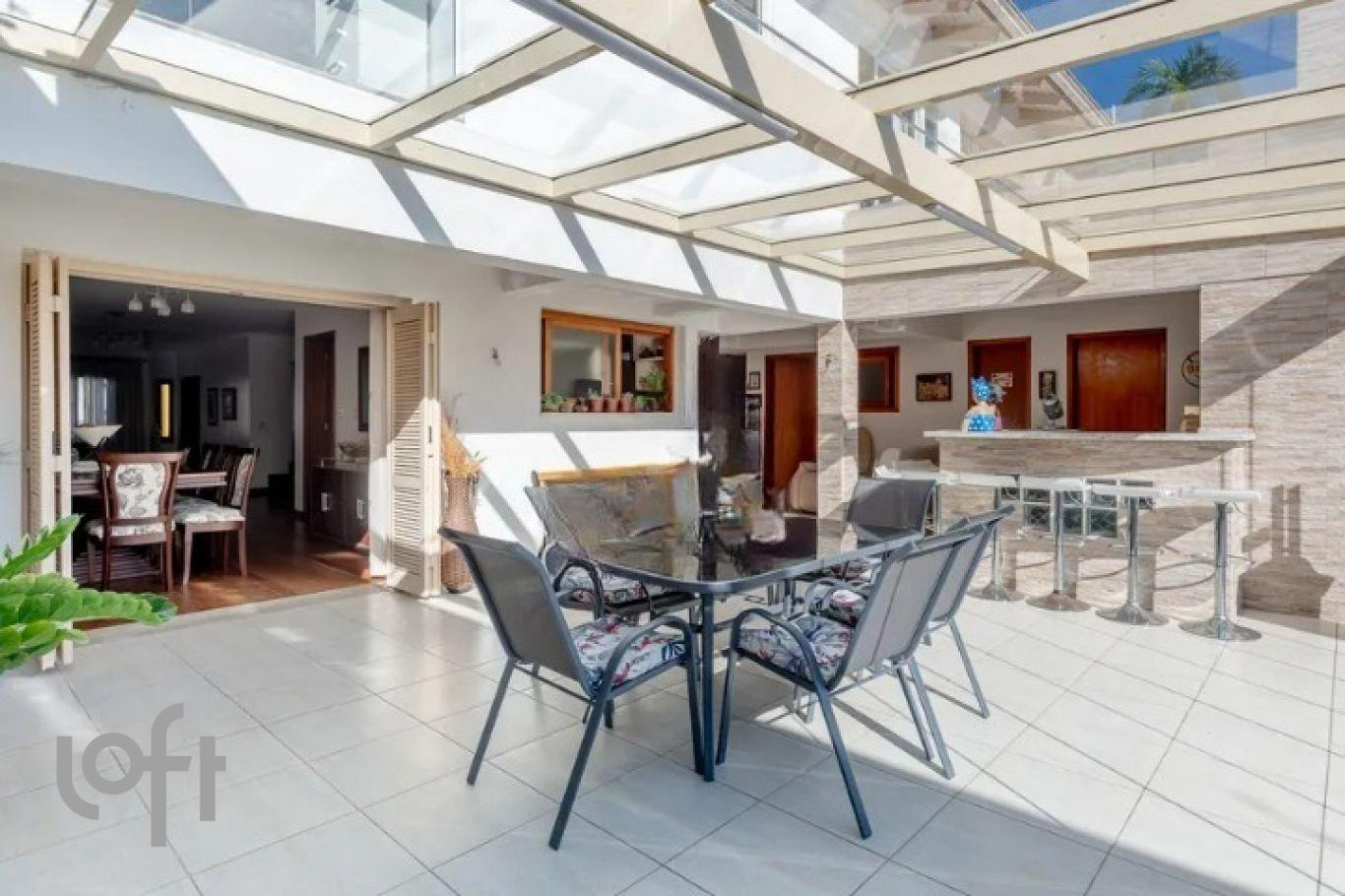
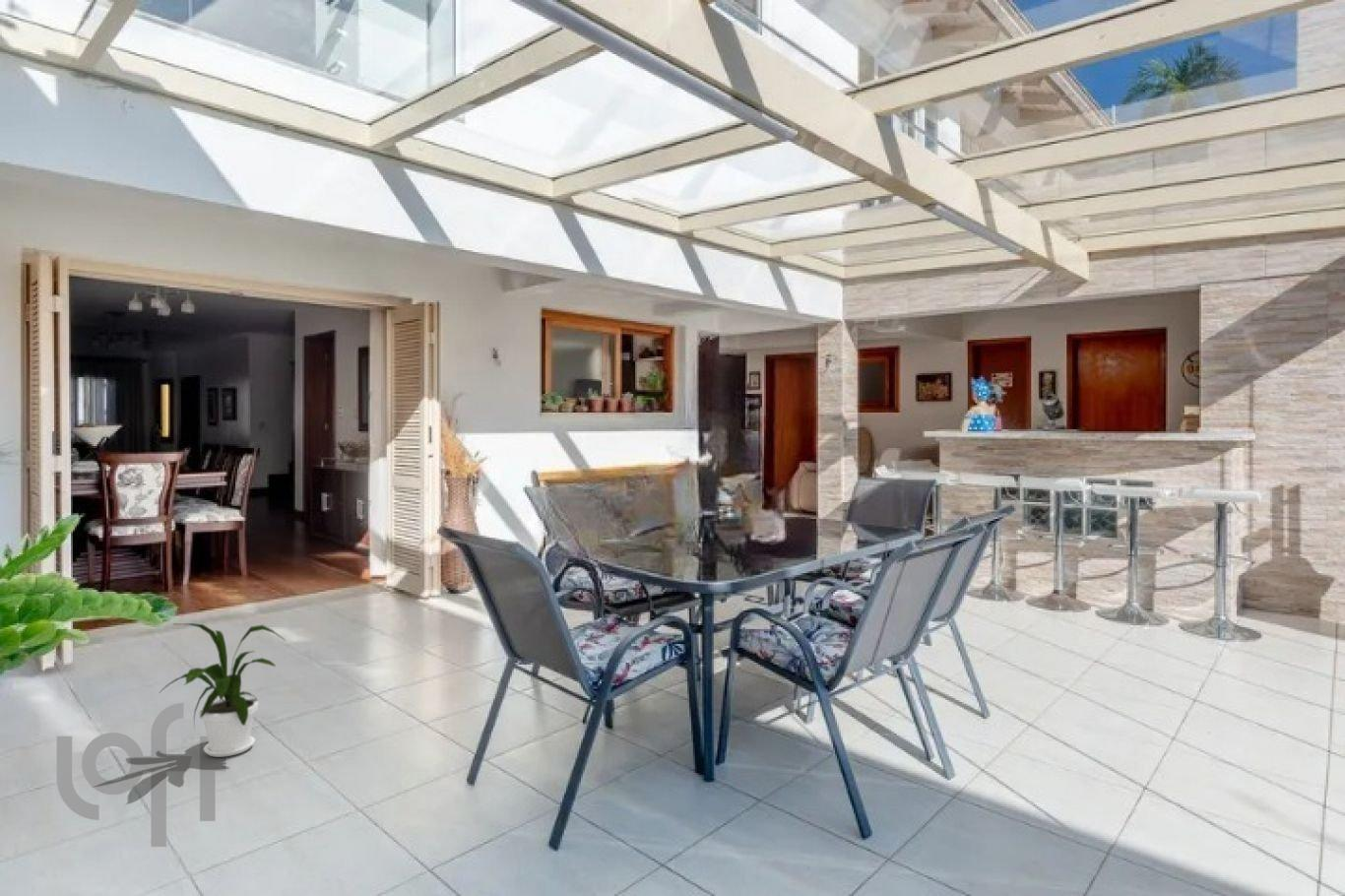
+ house plant [158,622,287,758]
